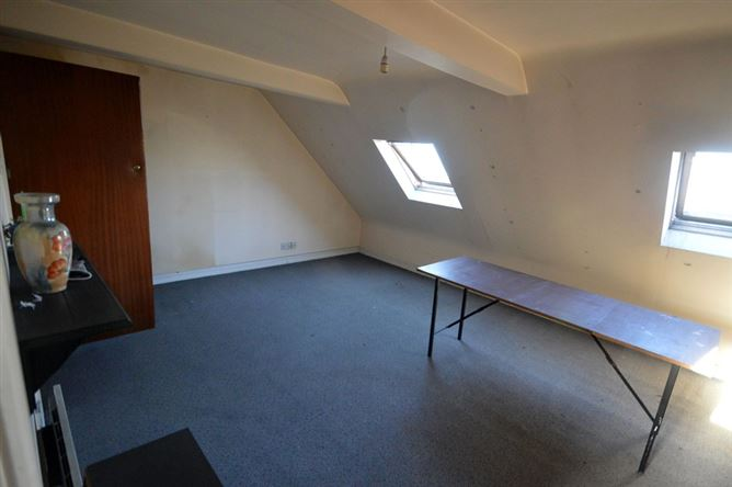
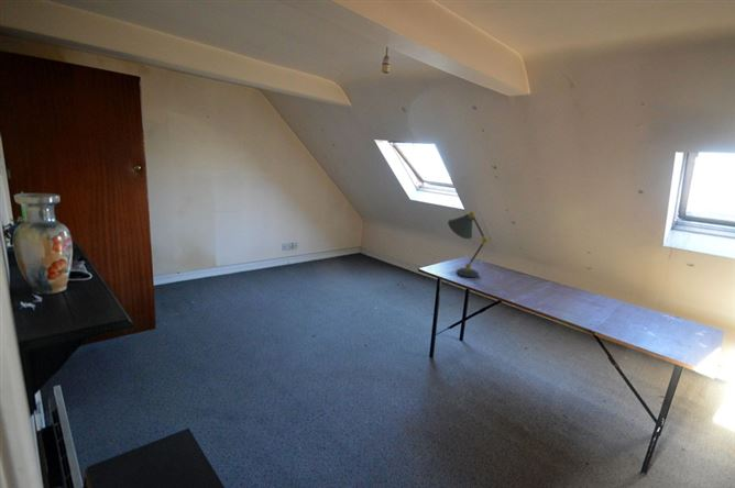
+ desk lamp [447,211,489,278]
